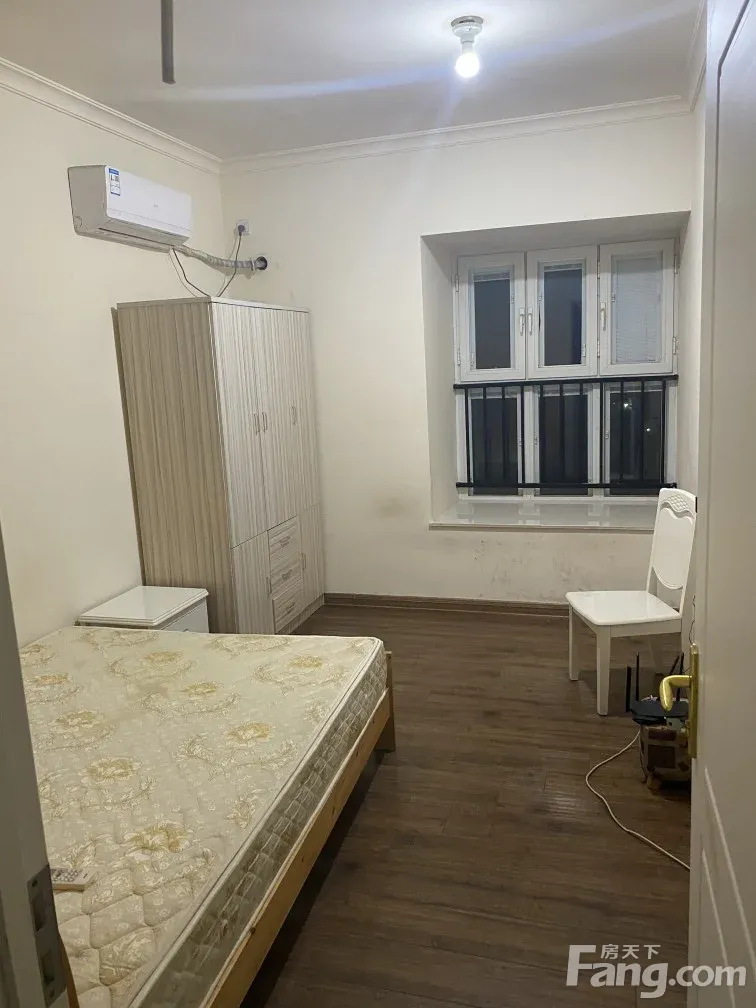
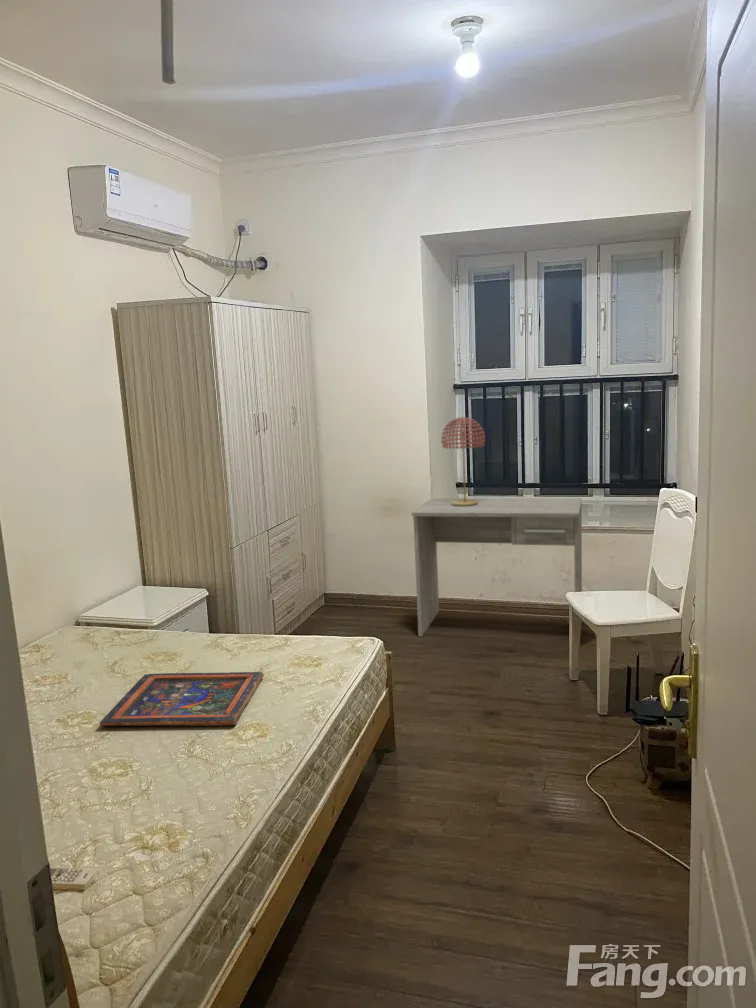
+ desk [411,497,583,643]
+ table lamp [440,416,486,506]
+ painted panel [99,671,264,727]
